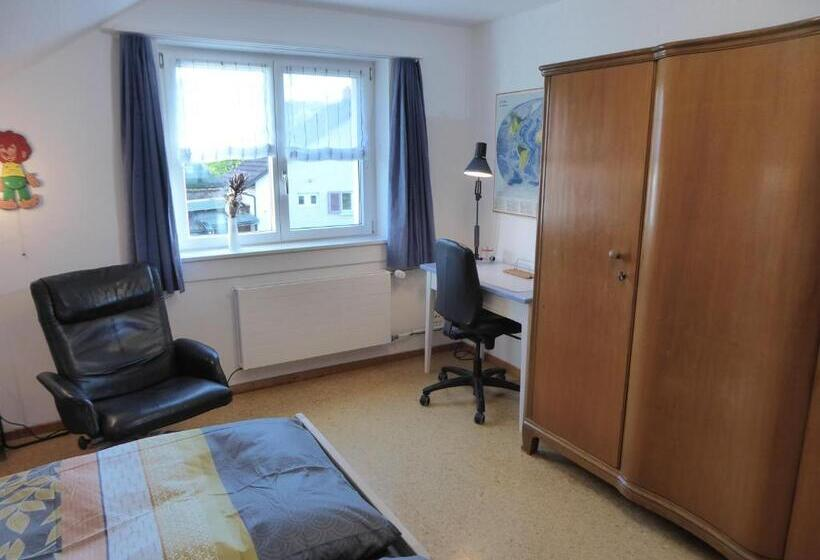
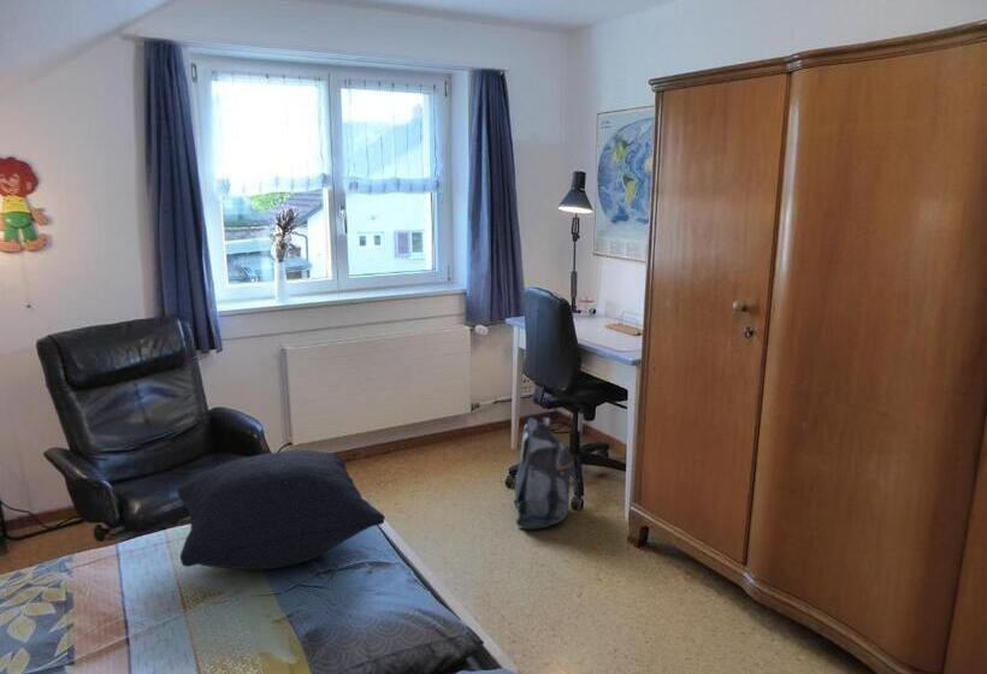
+ backpack [513,416,573,532]
+ pillow [177,449,386,570]
